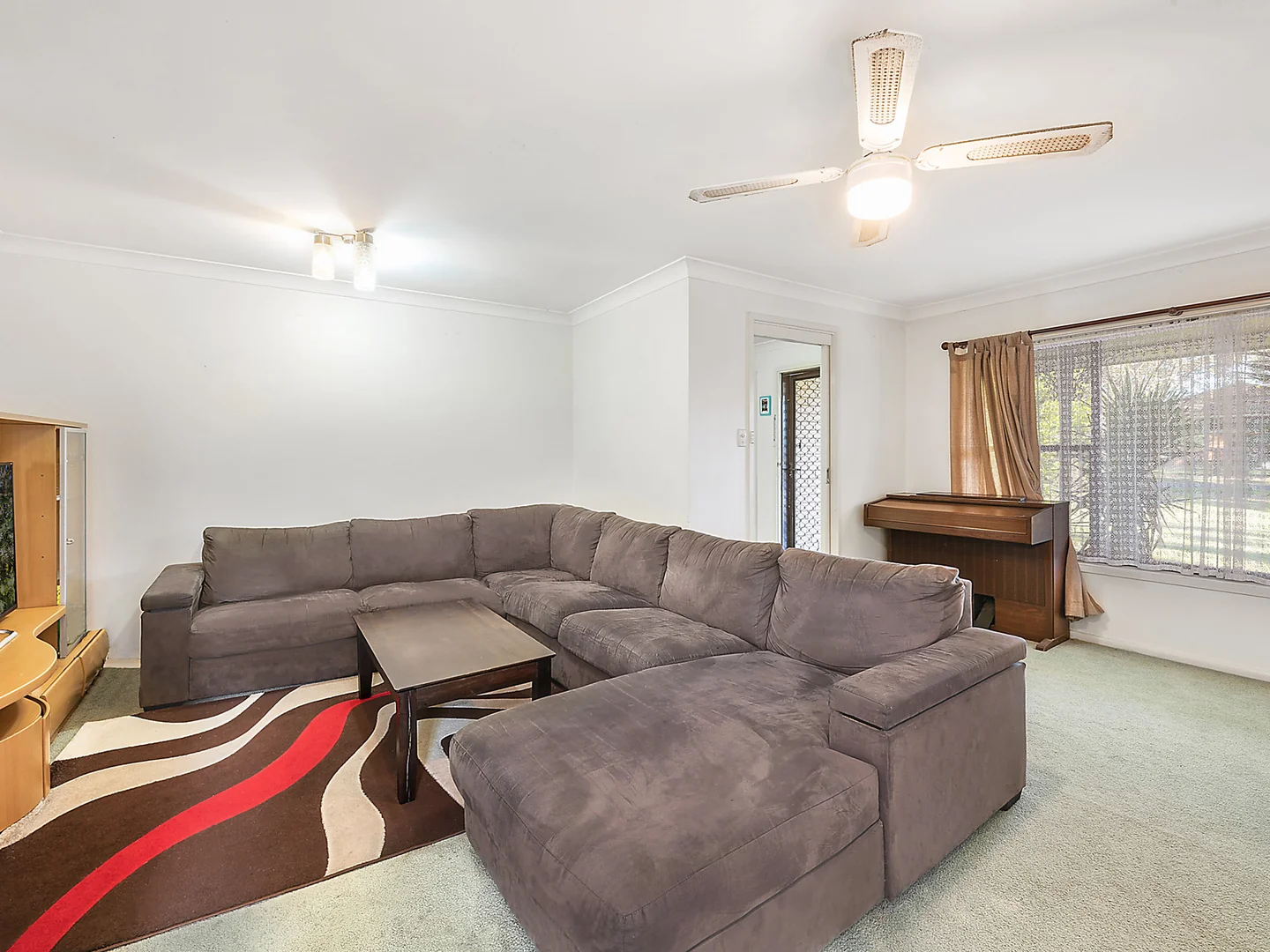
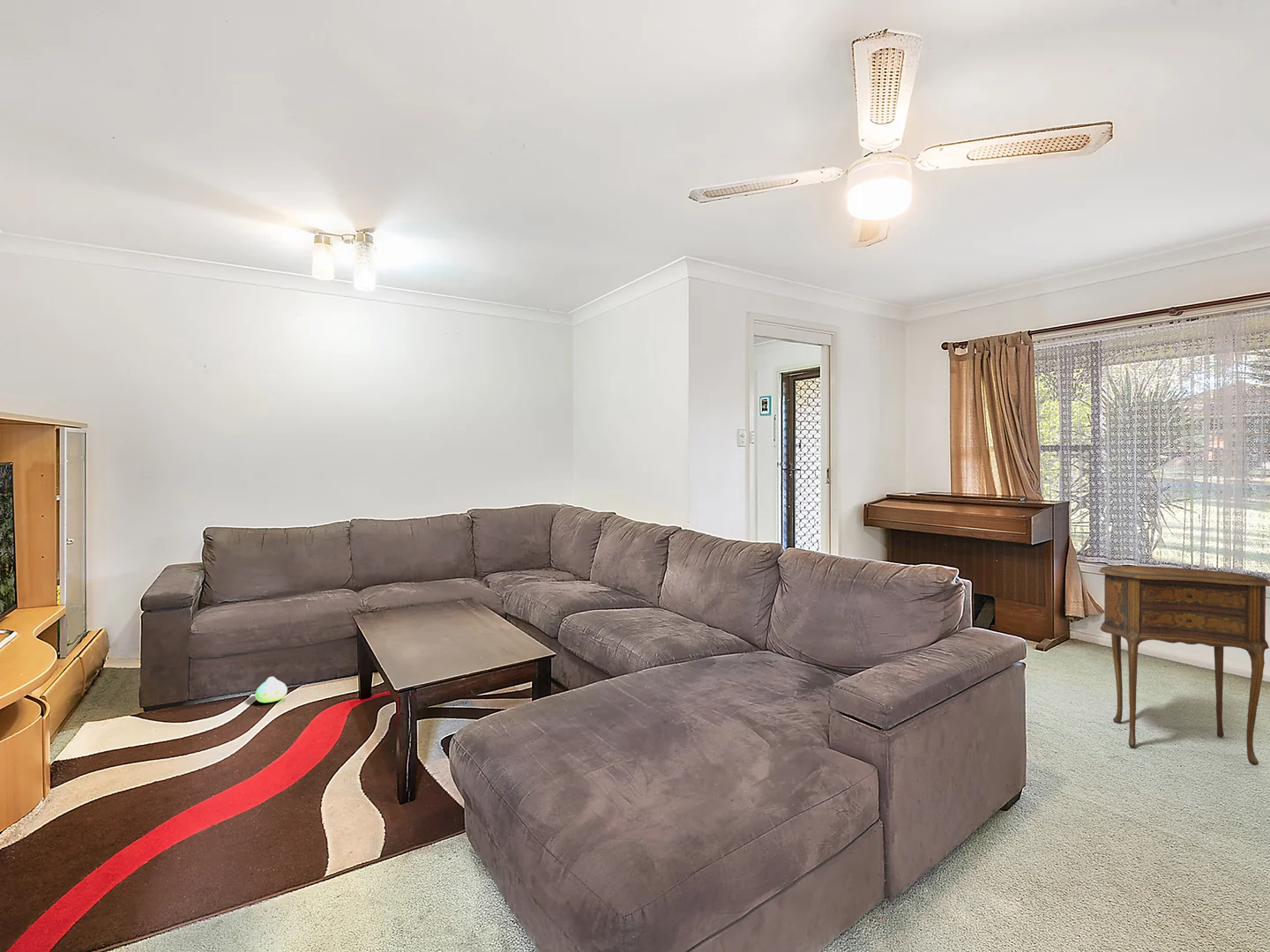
+ side table [1099,565,1270,766]
+ plush toy [254,676,288,703]
